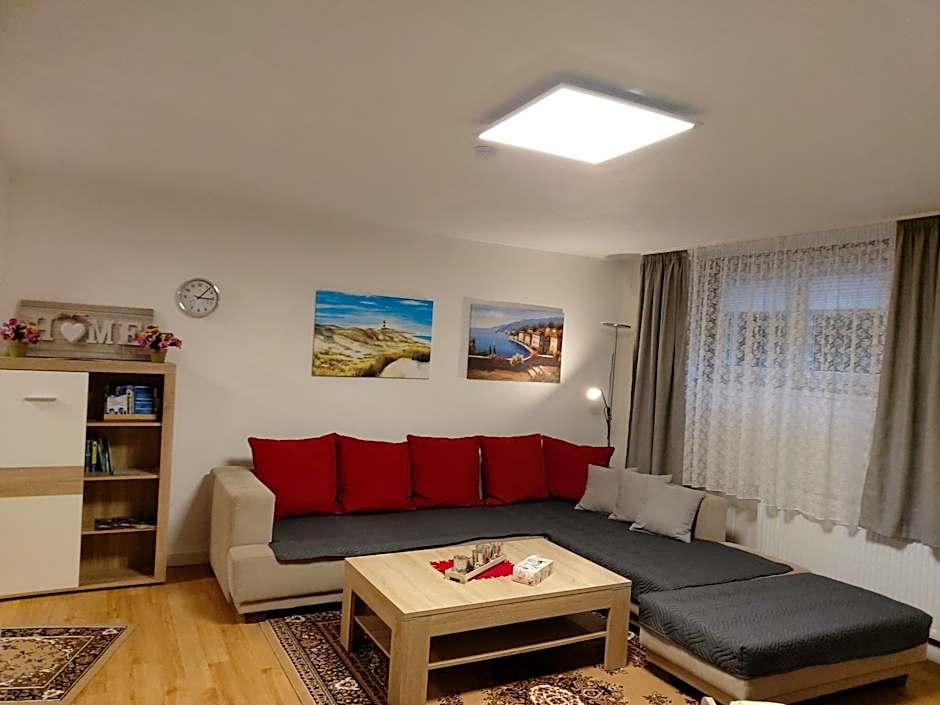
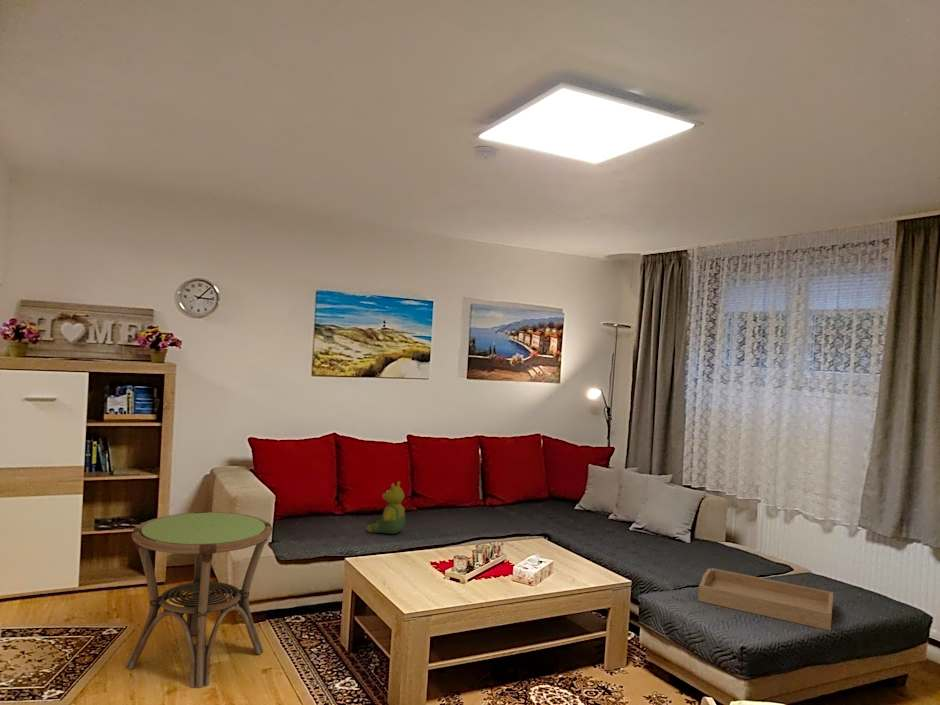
+ teddy bear [366,480,406,535]
+ side table [125,511,273,689]
+ serving tray [697,567,834,632]
